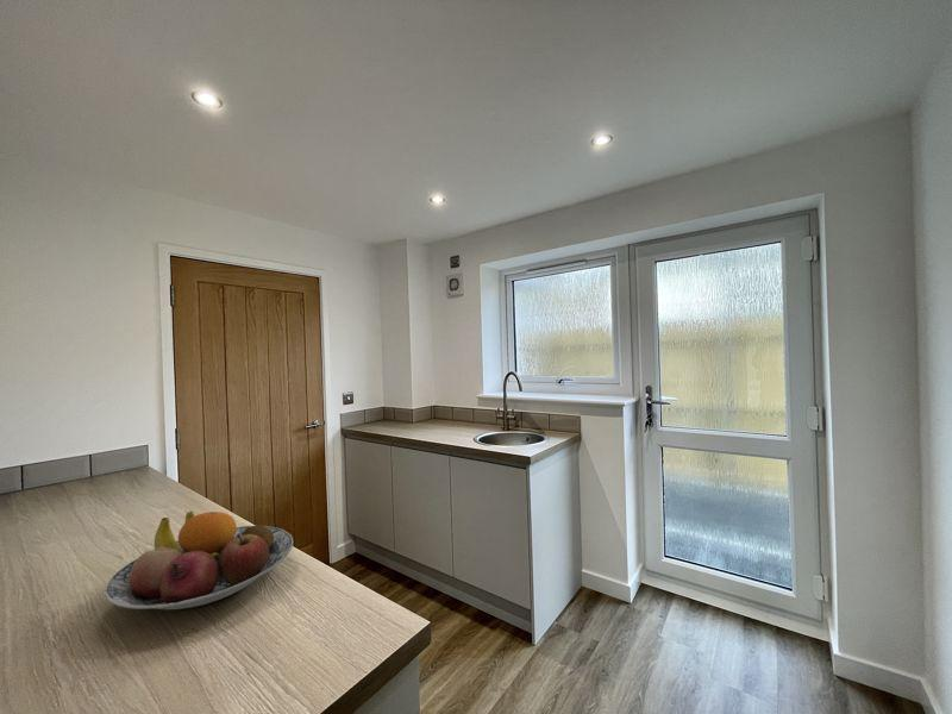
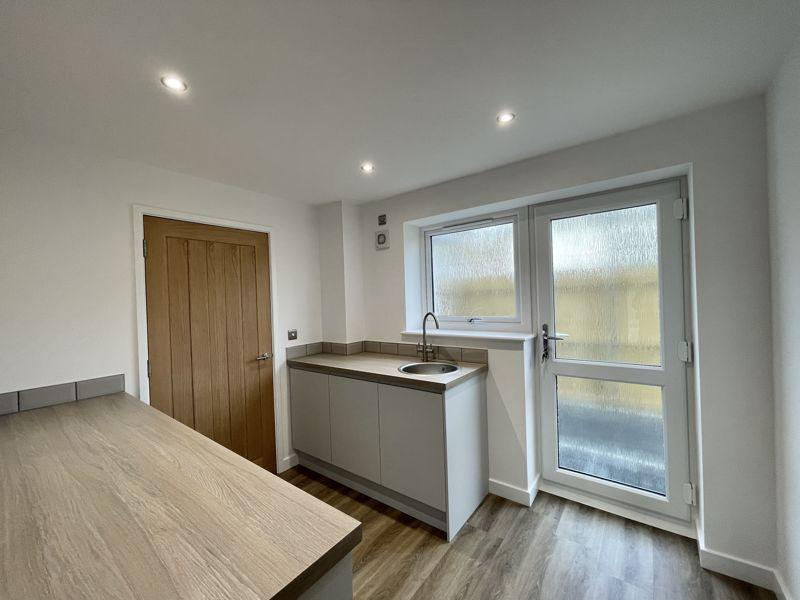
- fruit bowl [104,511,294,610]
